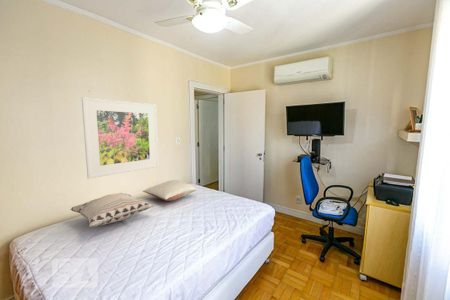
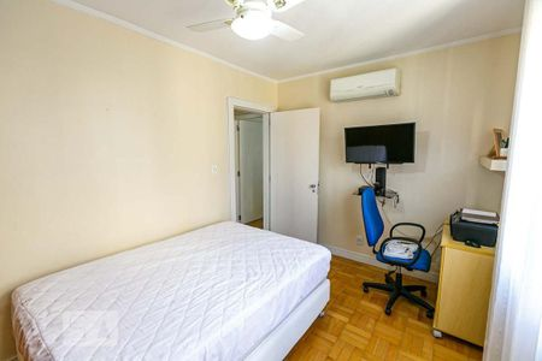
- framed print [81,96,159,180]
- decorative pillow [69,192,154,228]
- pillow [142,179,198,202]
